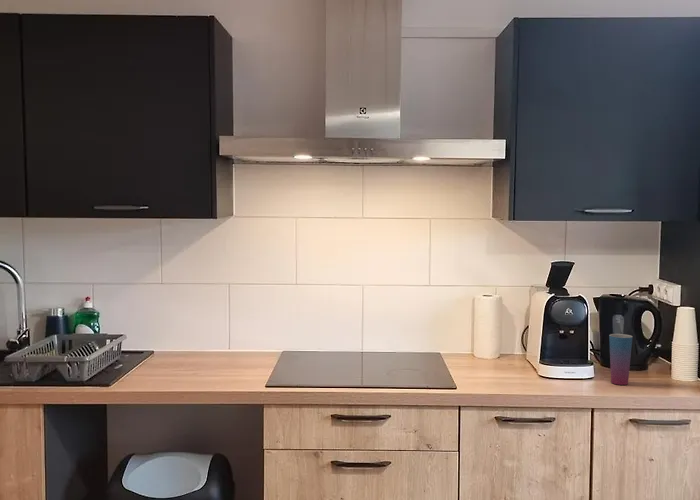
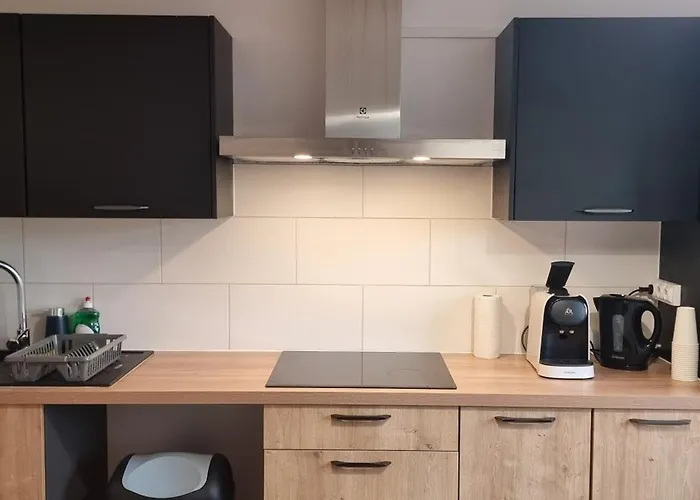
- cup [608,333,633,386]
